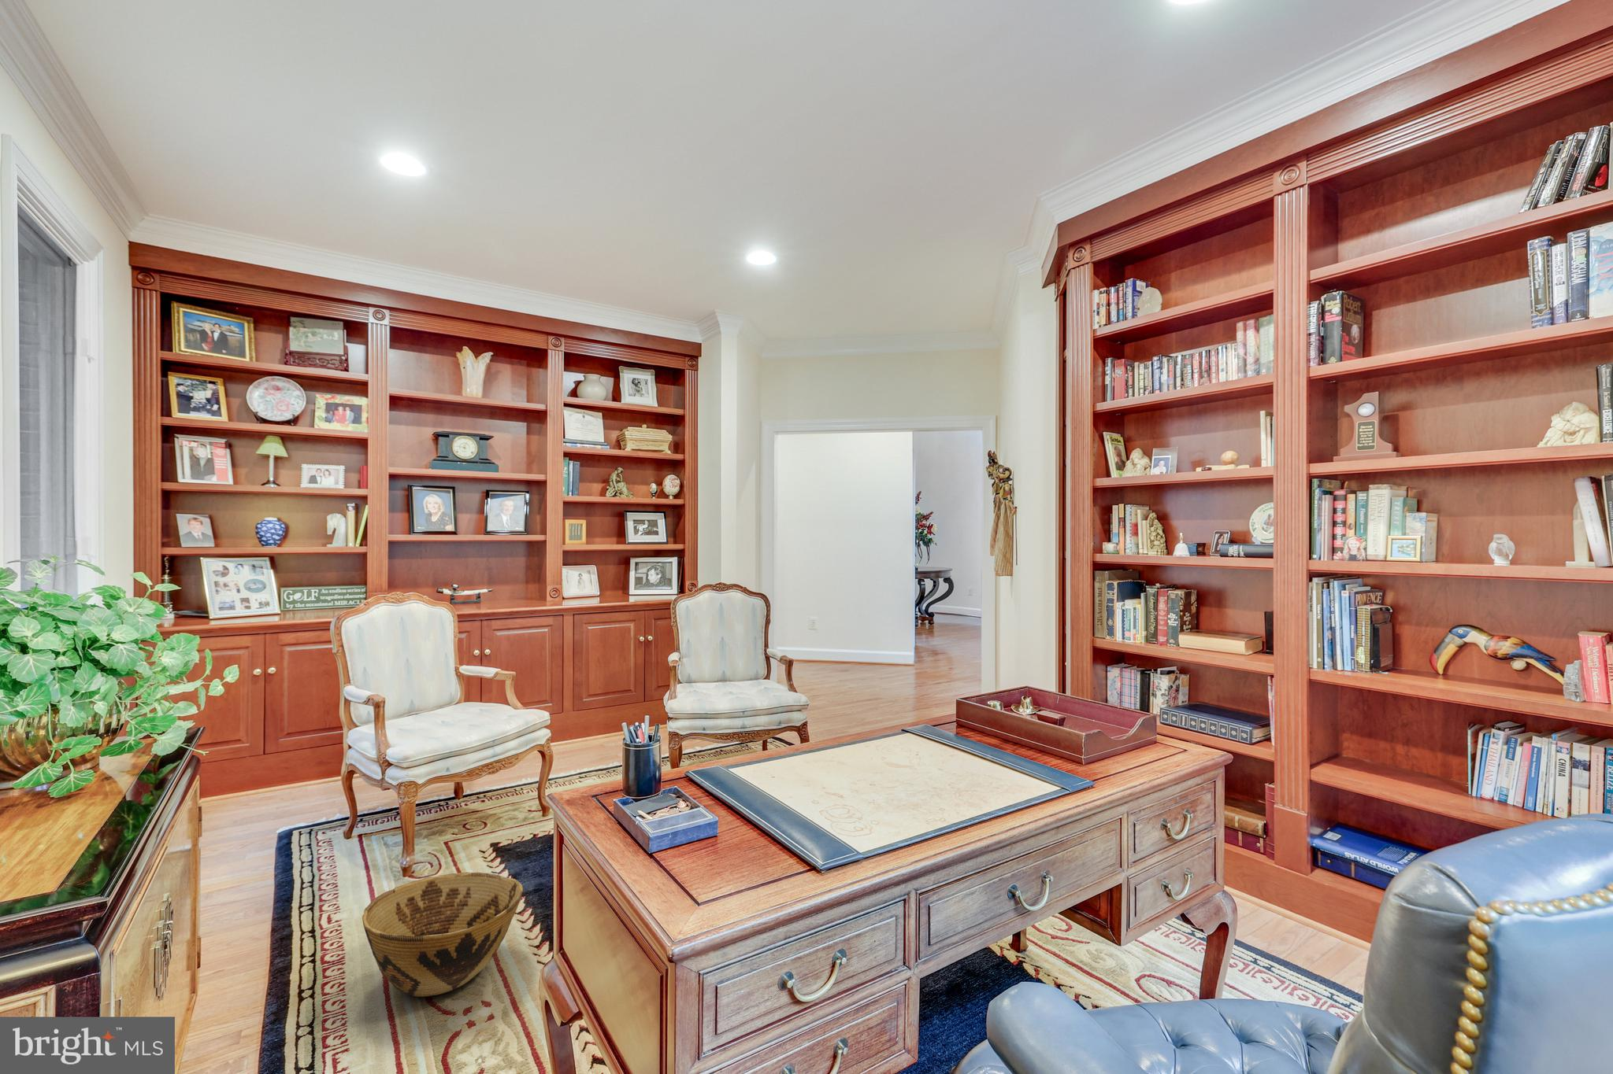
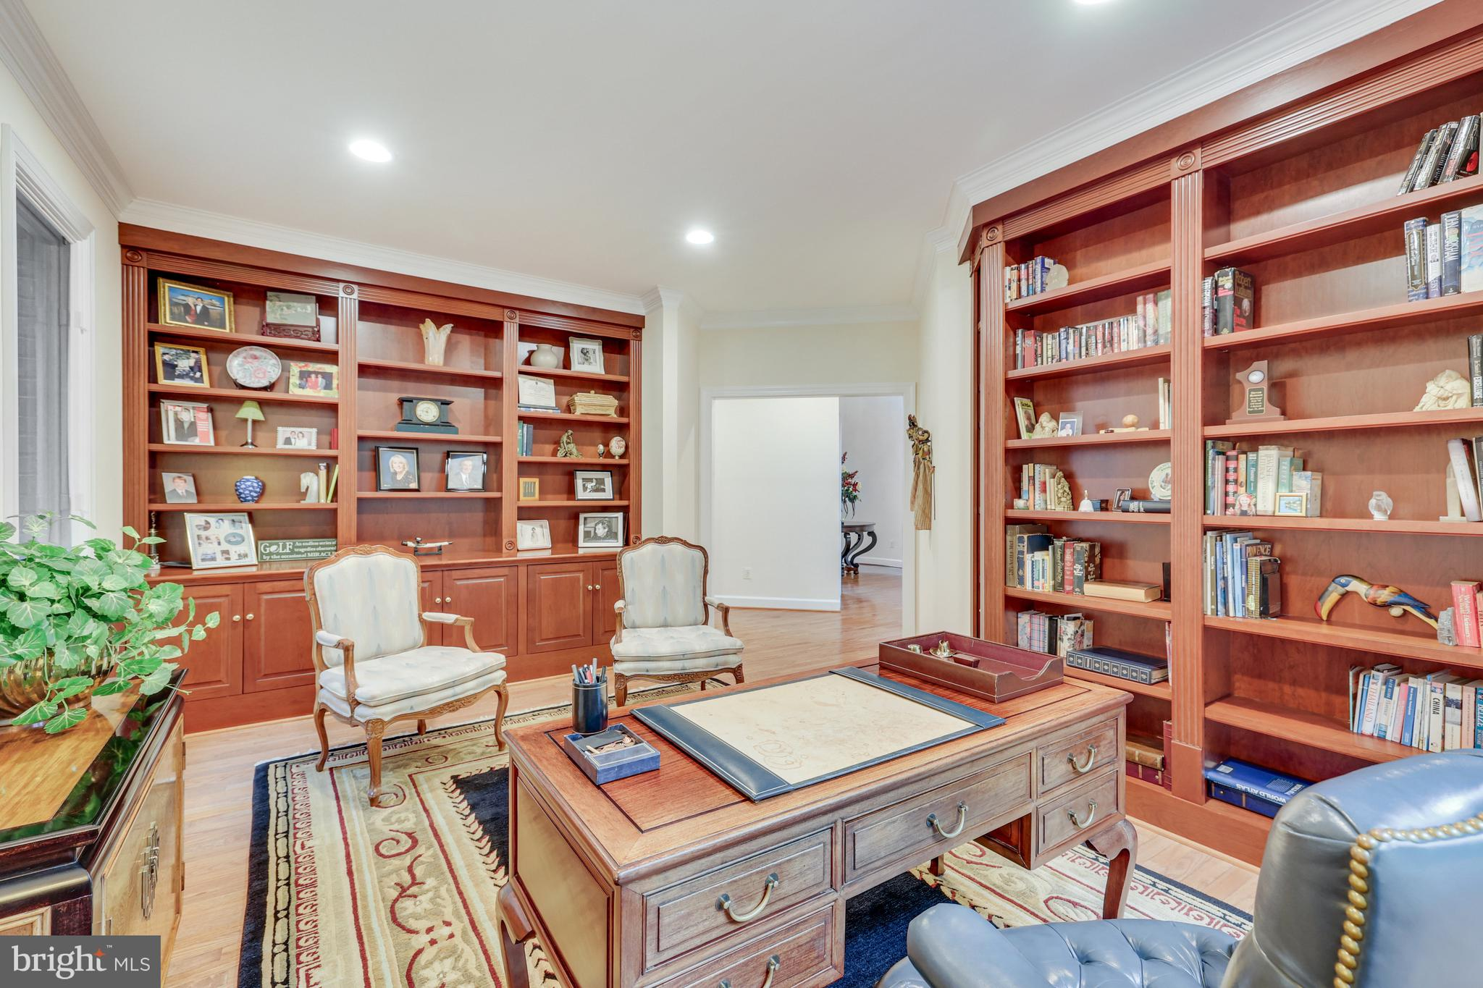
- woven basket [361,871,524,997]
